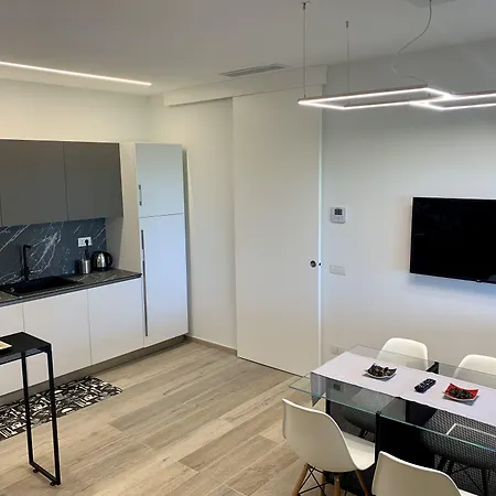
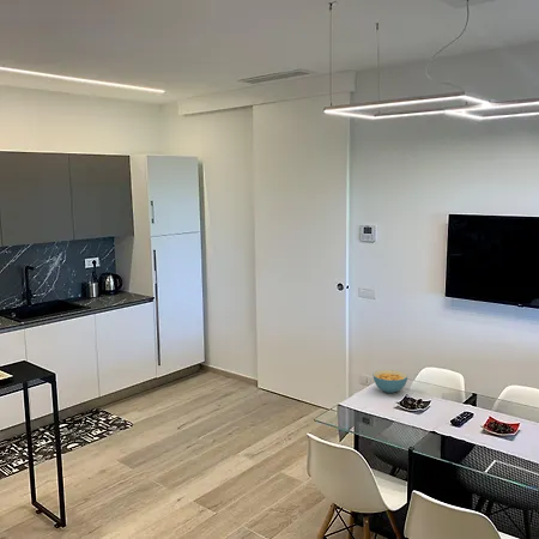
+ cereal bowl [371,369,408,394]
